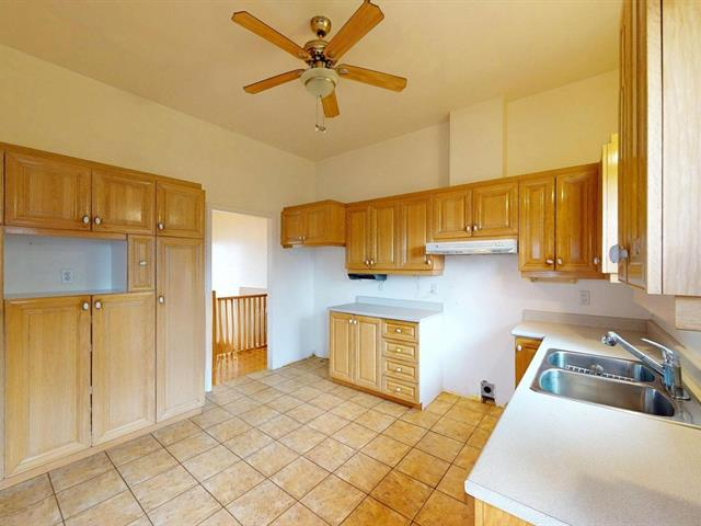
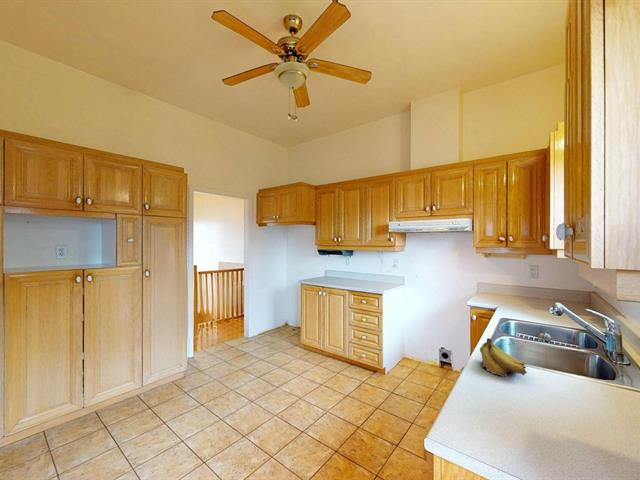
+ fruit [479,337,528,377]
